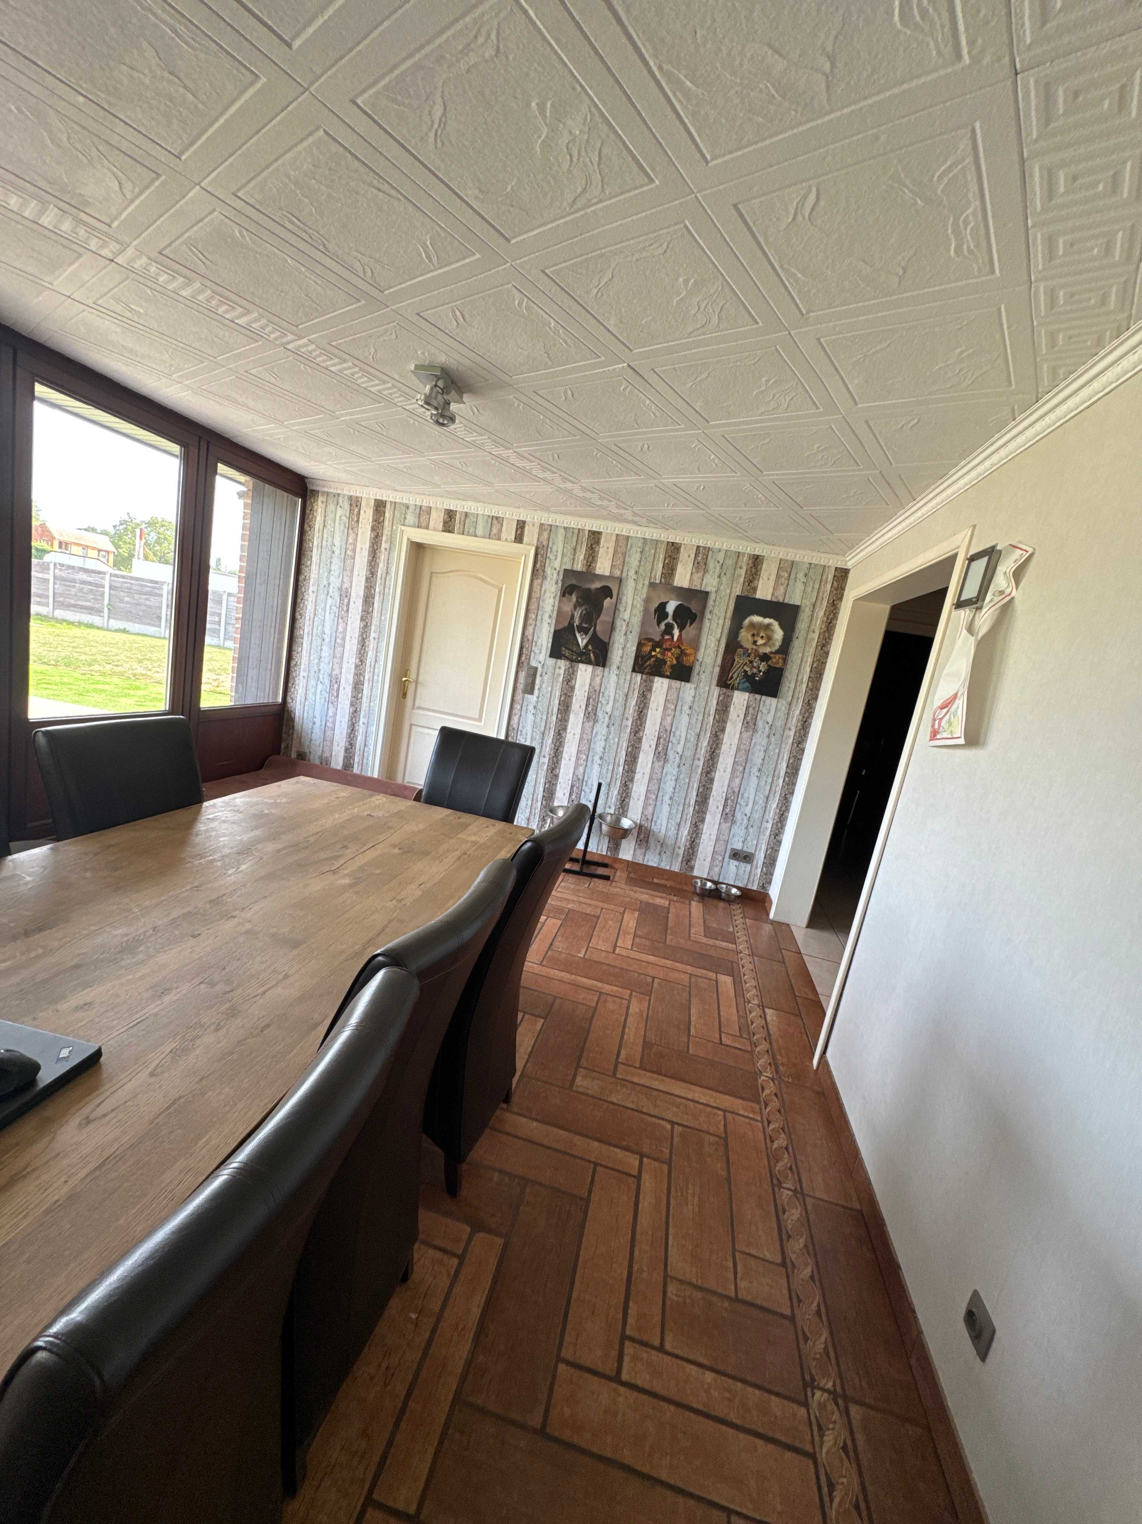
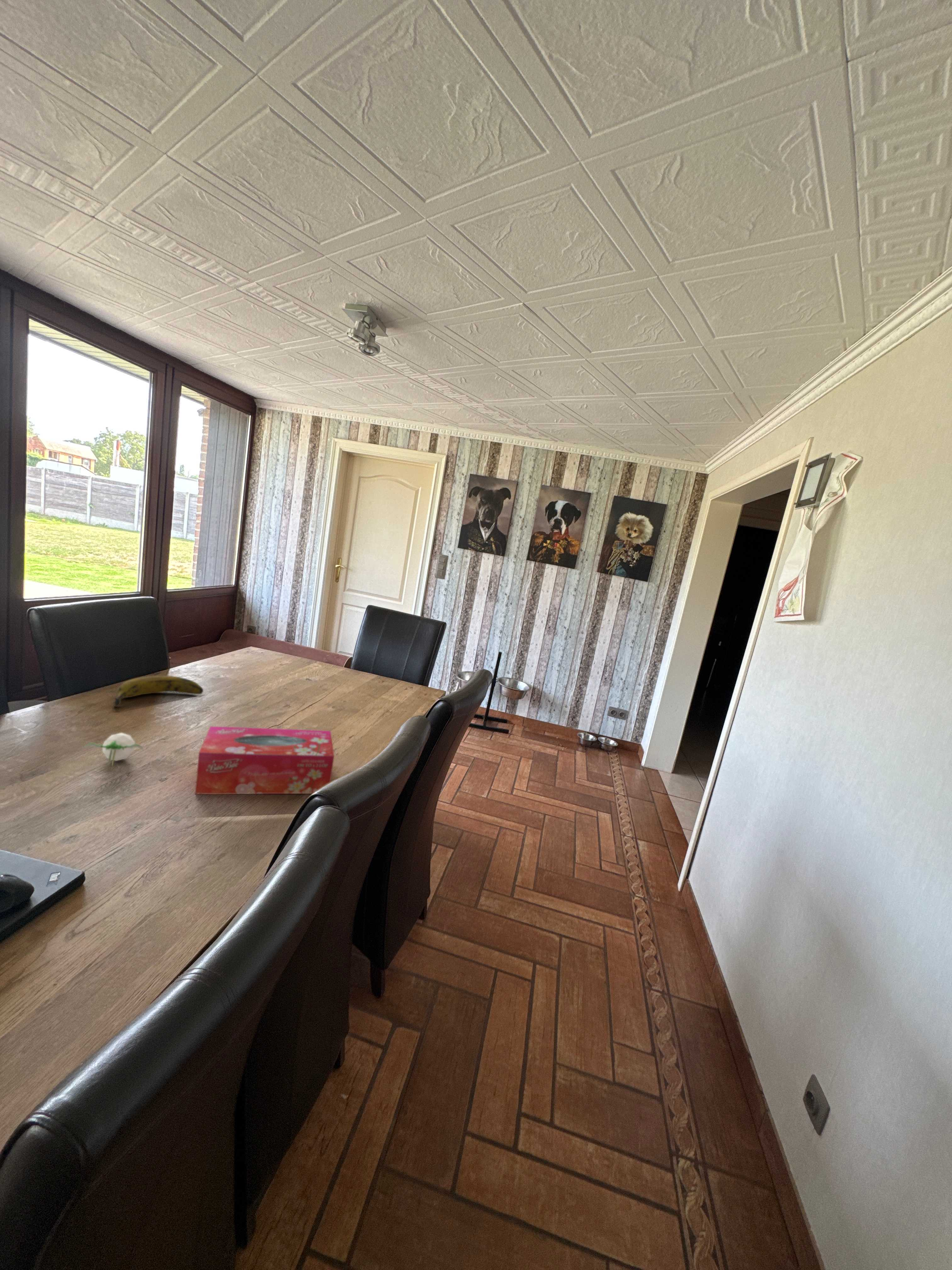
+ tissue box [195,726,335,794]
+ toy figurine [82,732,144,770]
+ banana [113,675,204,707]
